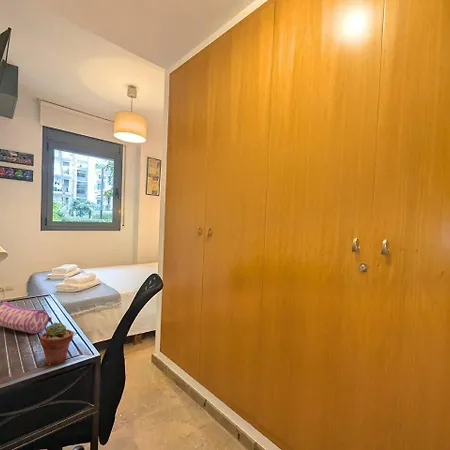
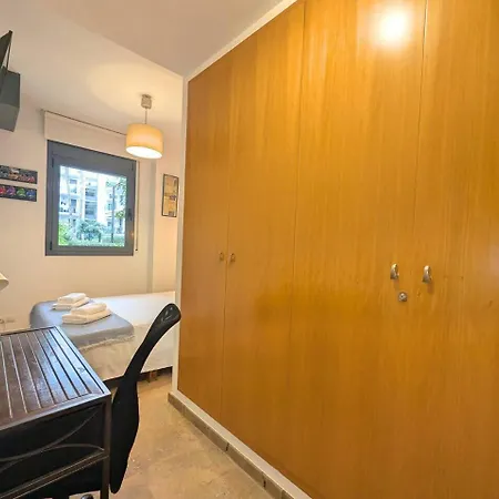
- potted succulent [39,321,75,366]
- pencil case [0,301,53,334]
